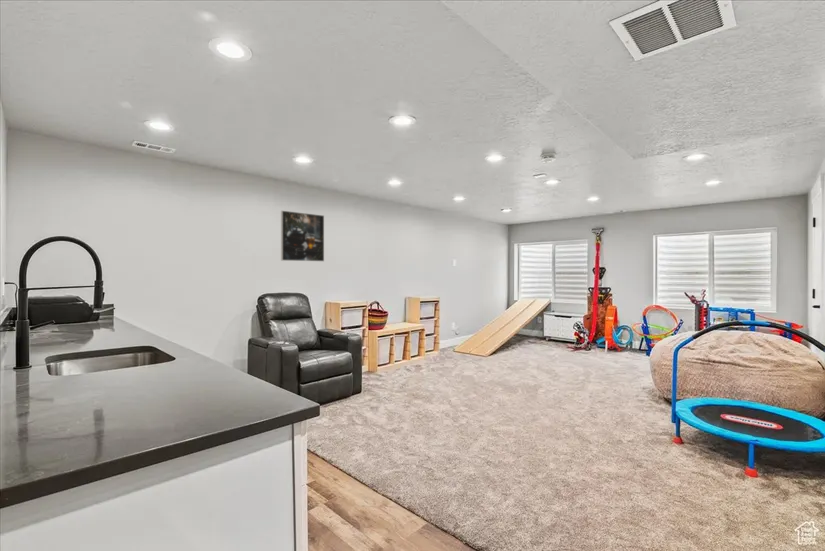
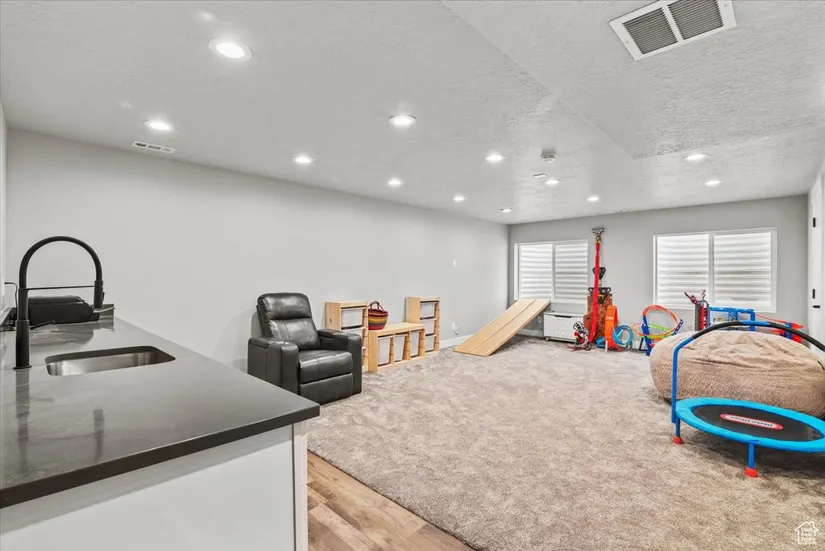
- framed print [280,210,325,262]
